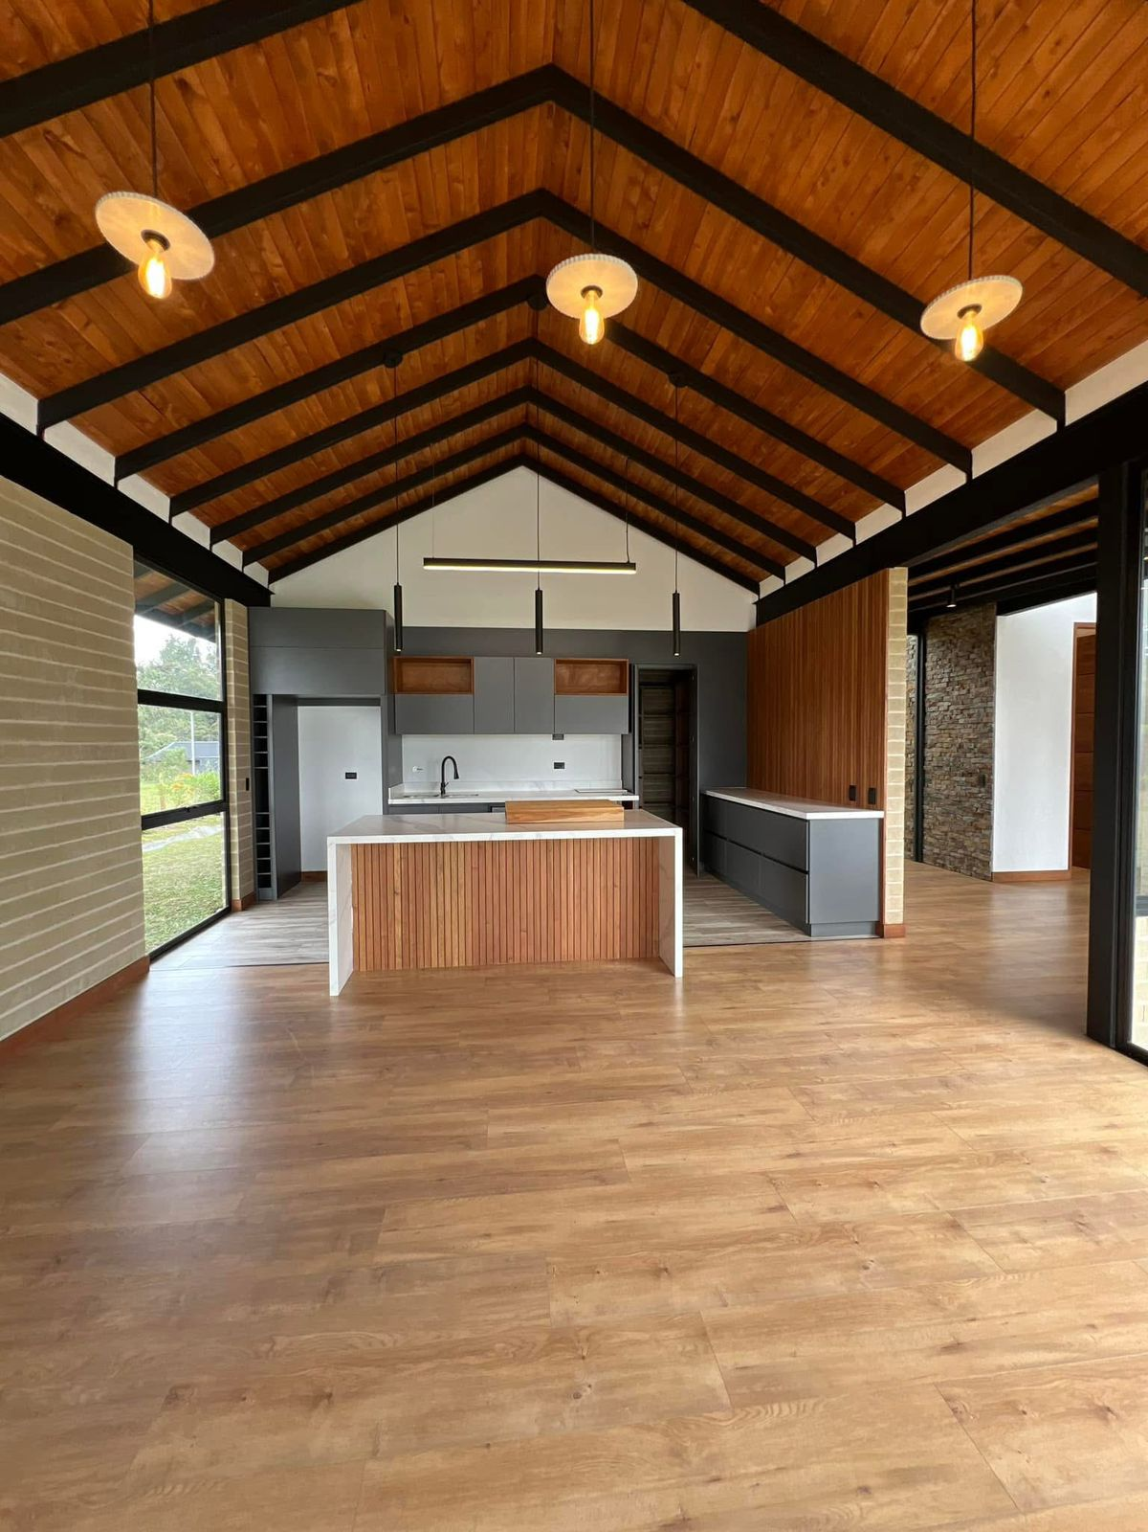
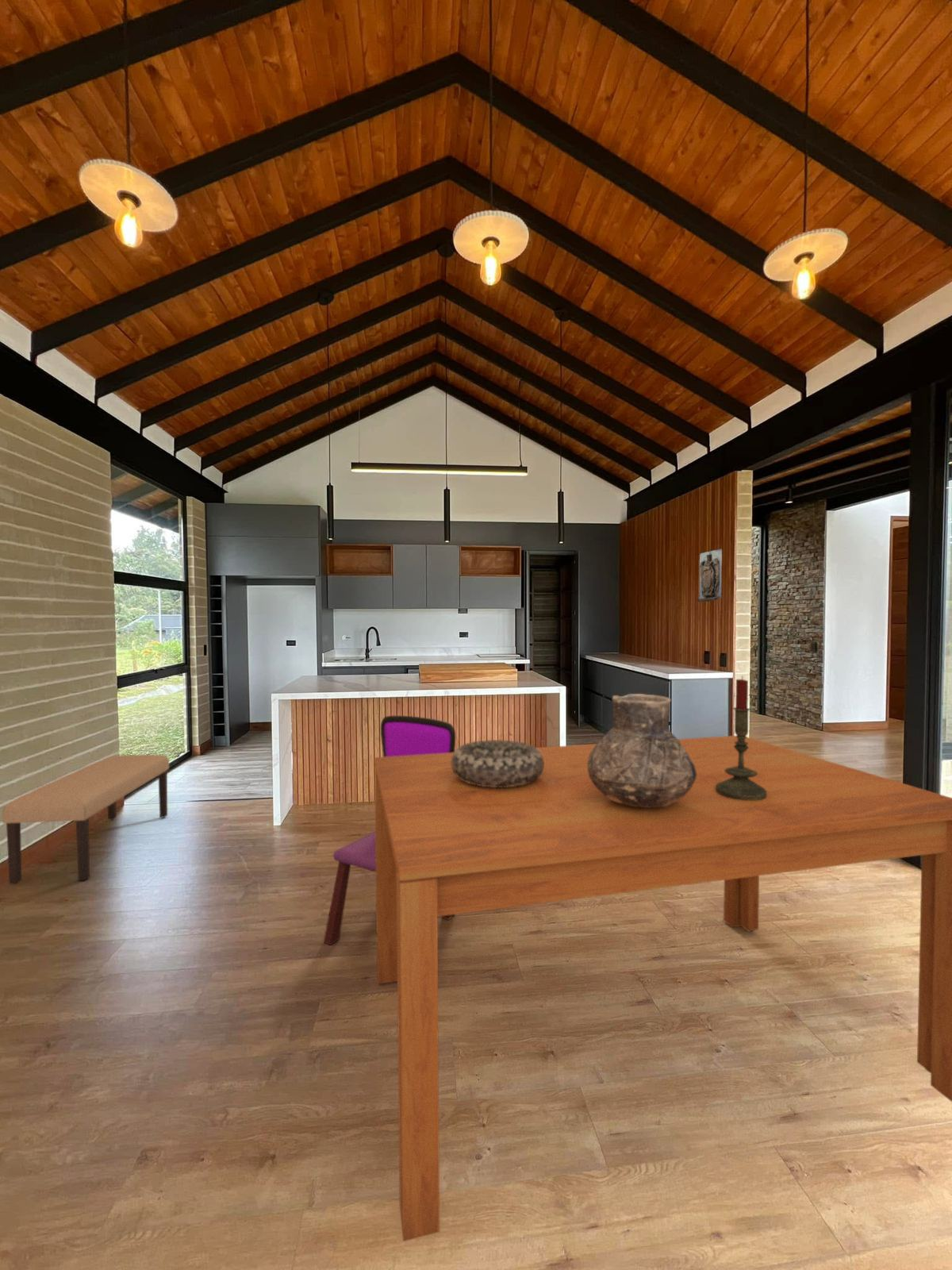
+ dining chair [323,715,456,946]
+ vase [588,693,697,807]
+ candle [716,675,766,801]
+ dining table [373,735,952,1242]
+ decorative bowl [451,739,544,787]
+ bench [2,754,170,885]
+ wall sculpture [697,548,723,602]
